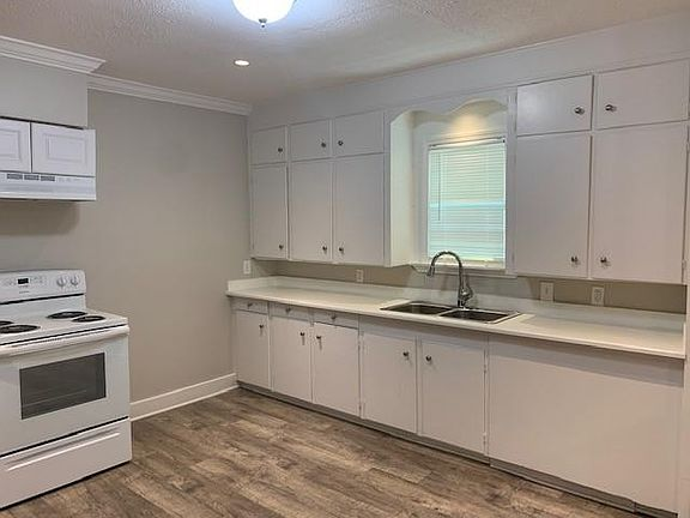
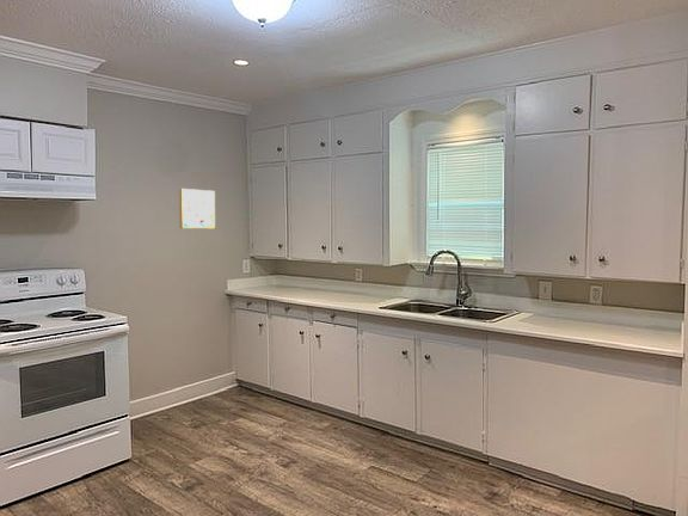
+ wall art [178,188,216,229]
